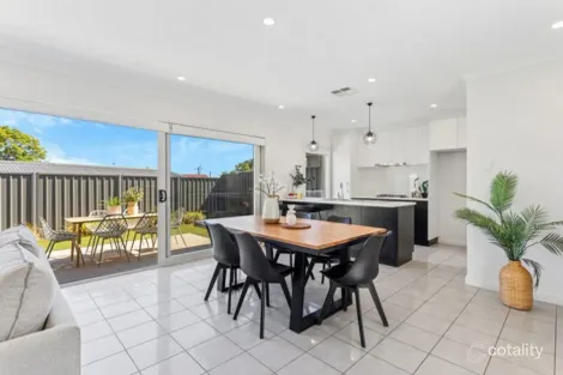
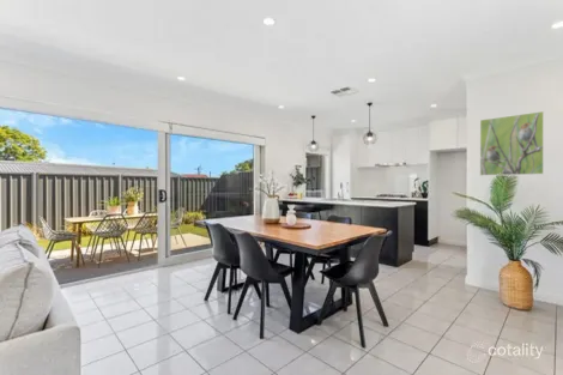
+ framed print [479,110,545,177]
